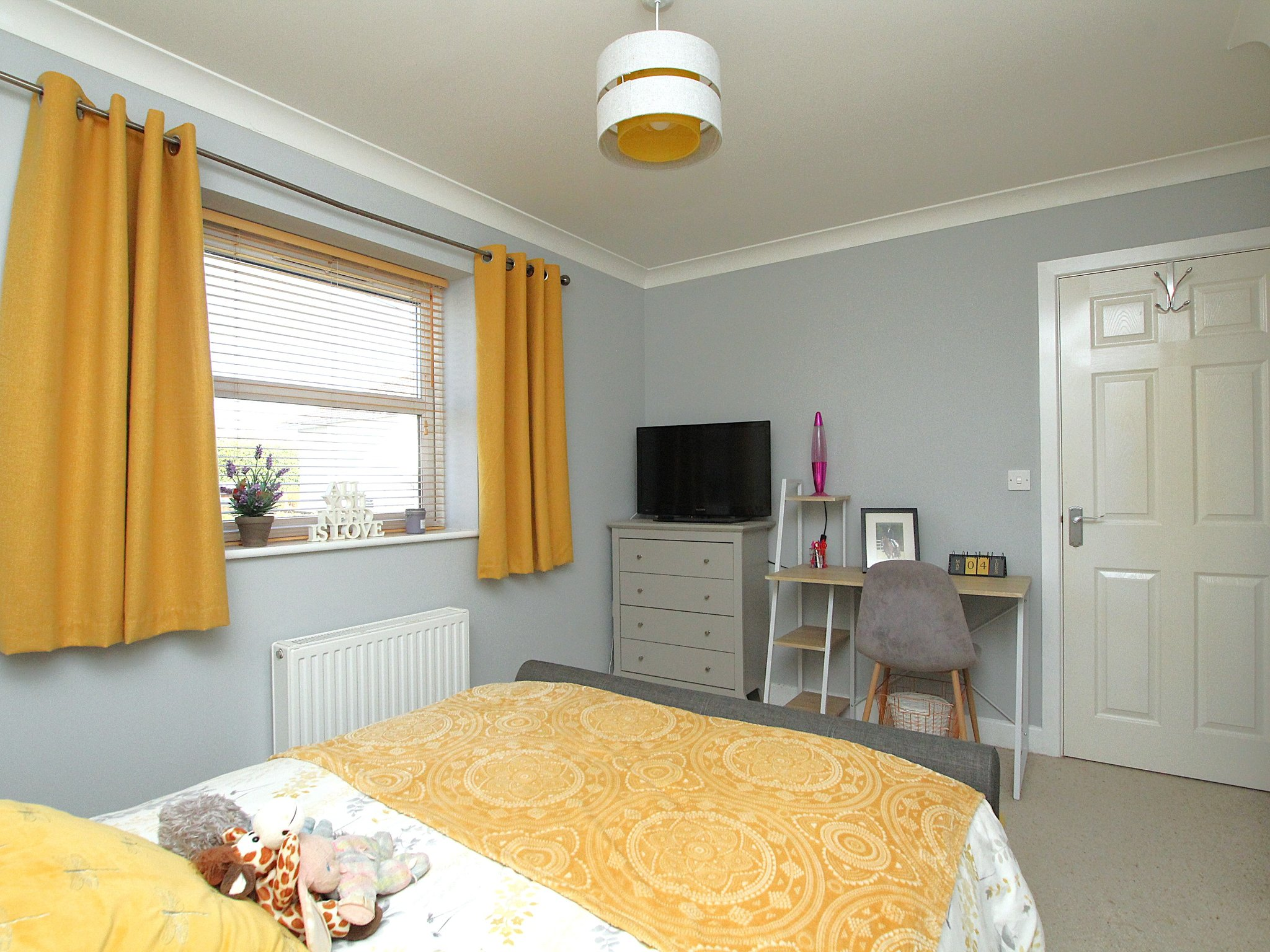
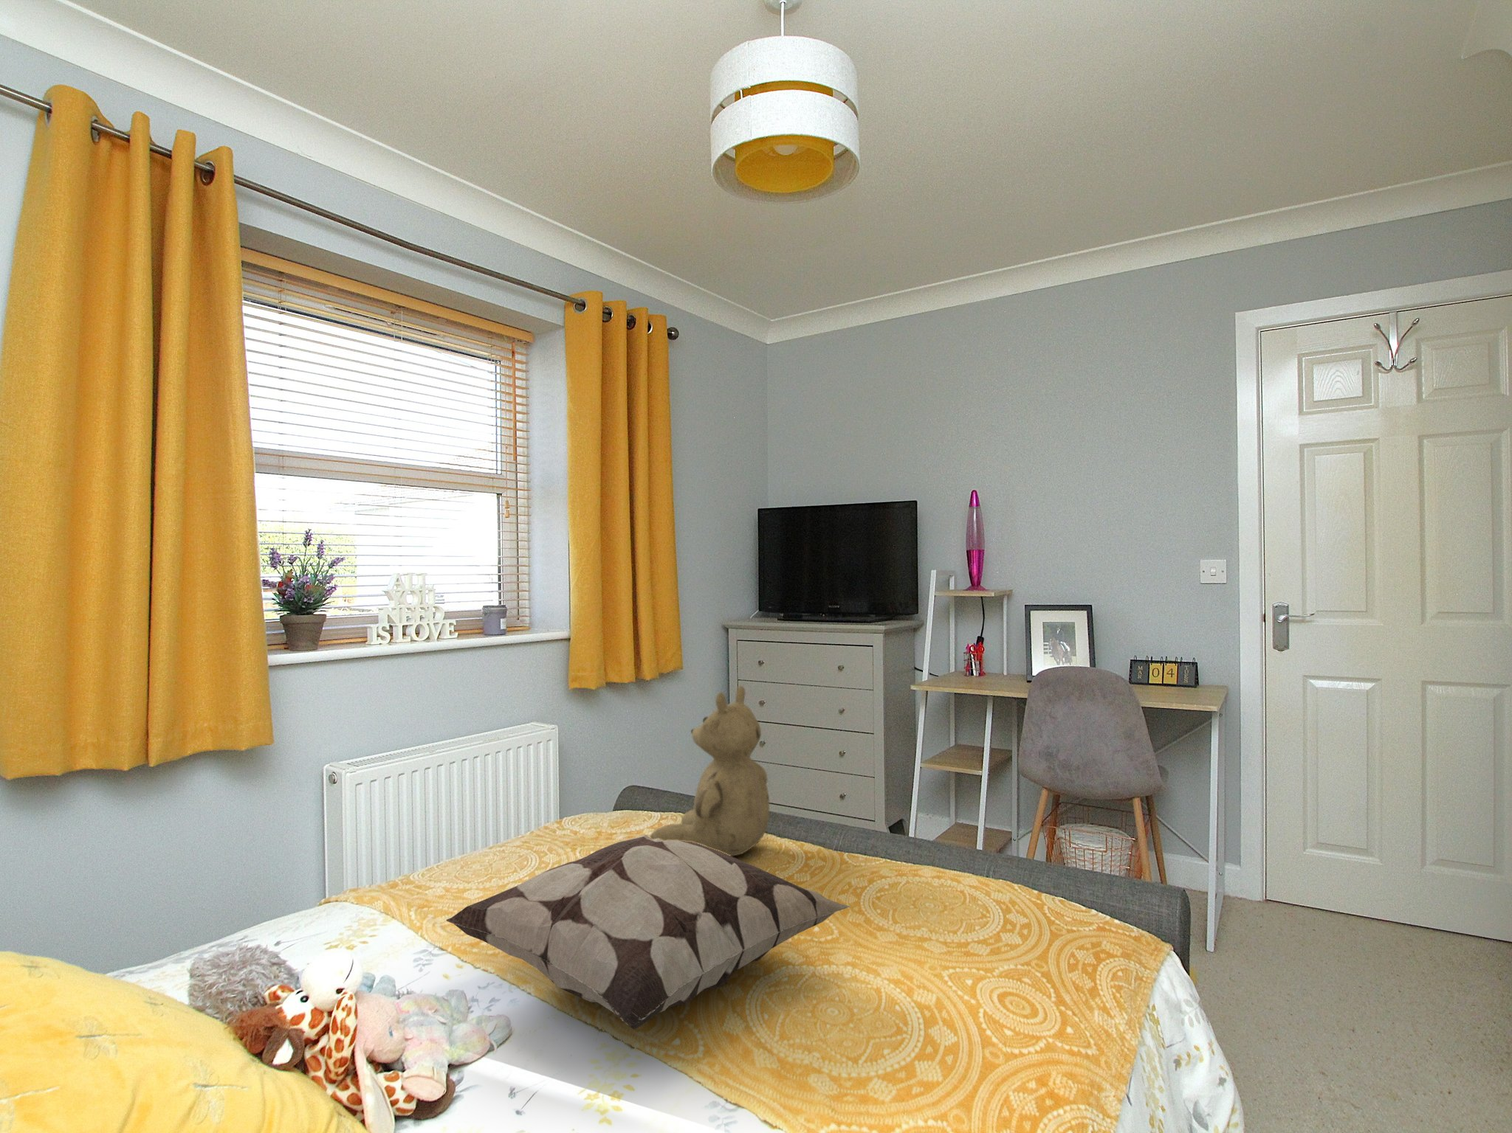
+ decorative pillow [445,834,850,1031]
+ teddy bear [650,686,770,857]
